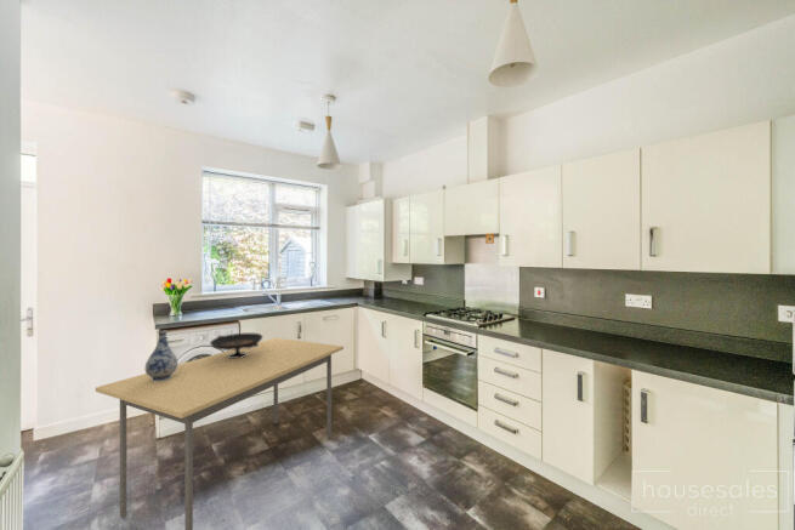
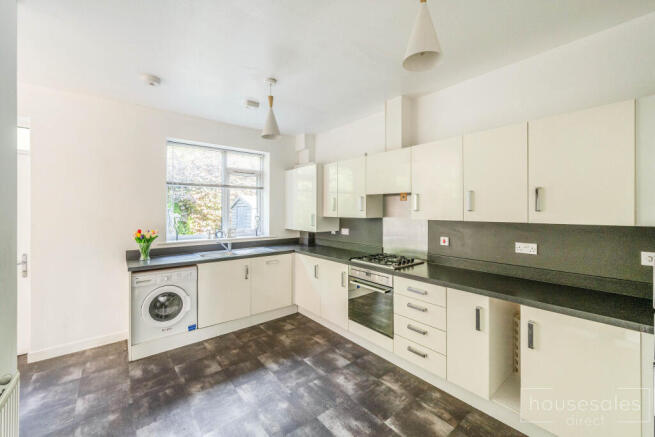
- dining table [95,337,345,530]
- decorative bowl [209,332,263,358]
- vase [144,330,180,382]
